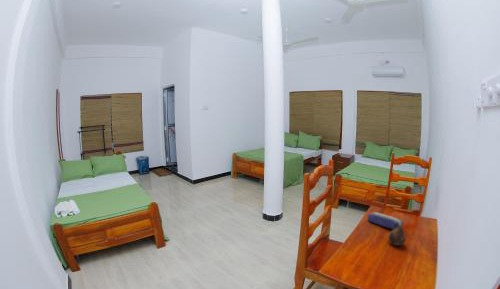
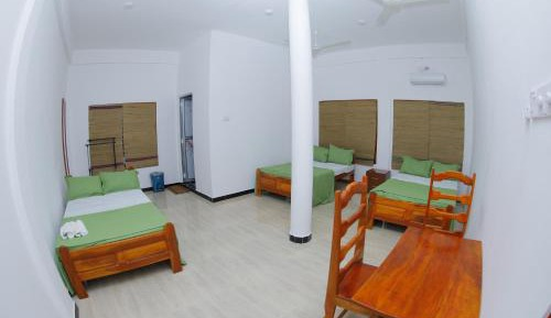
- fruit [387,227,406,247]
- pencil case [366,211,404,230]
